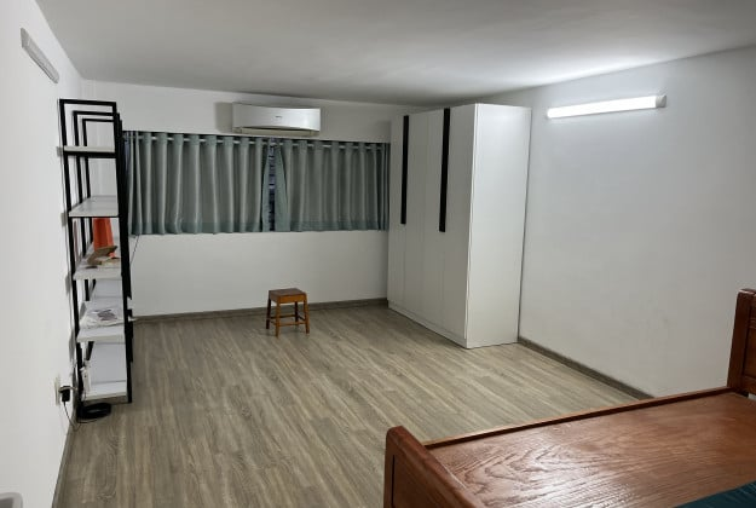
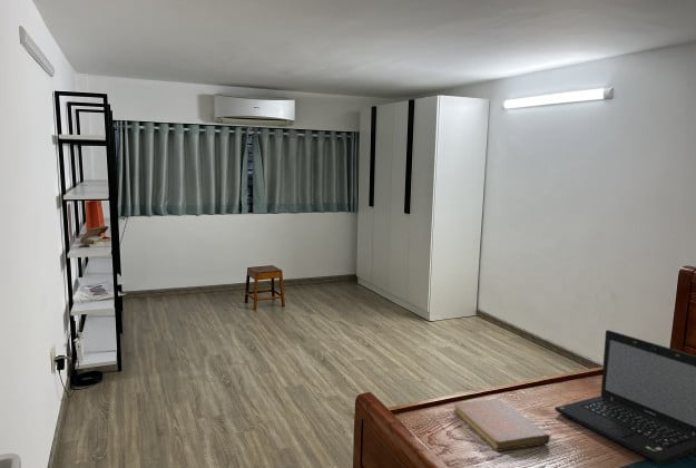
+ notebook [452,398,551,452]
+ laptop [553,329,696,466]
